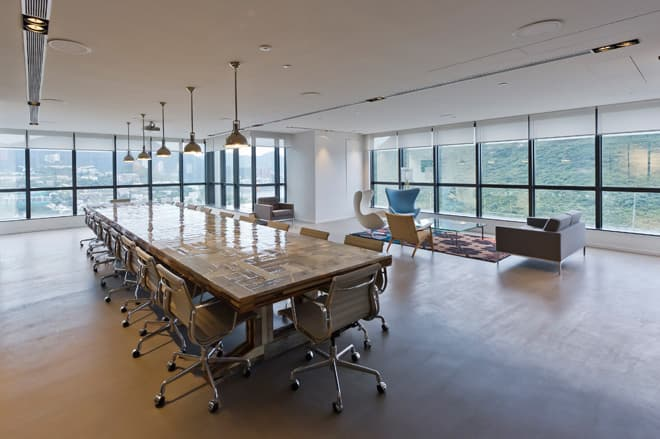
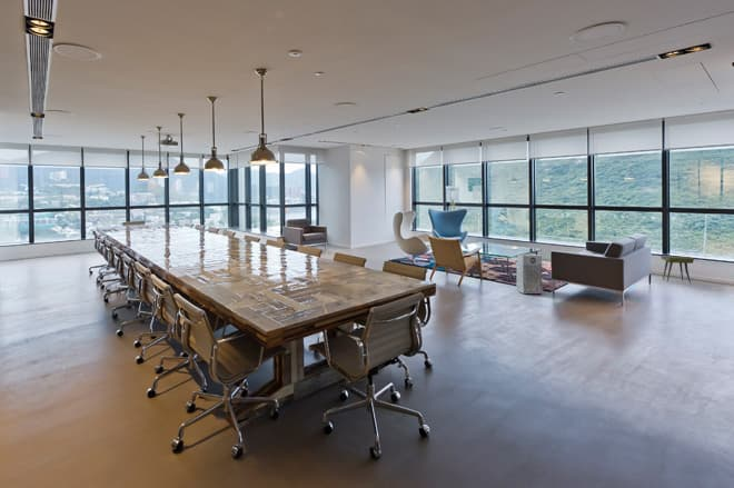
+ side table [659,255,695,285]
+ air purifier [516,253,544,295]
